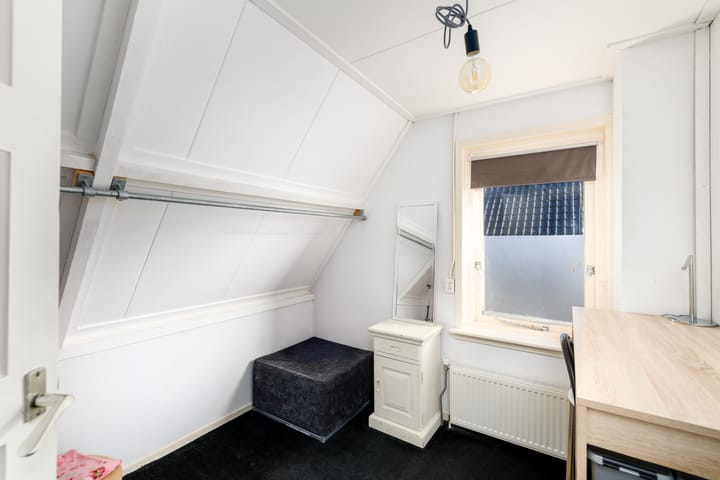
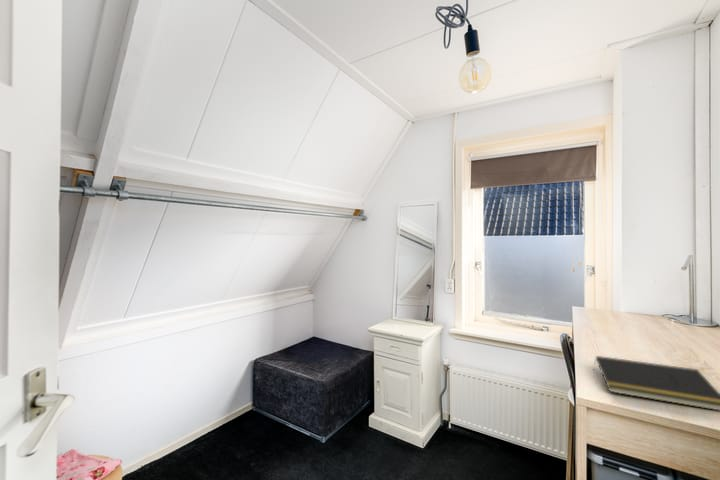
+ notepad [593,355,720,412]
